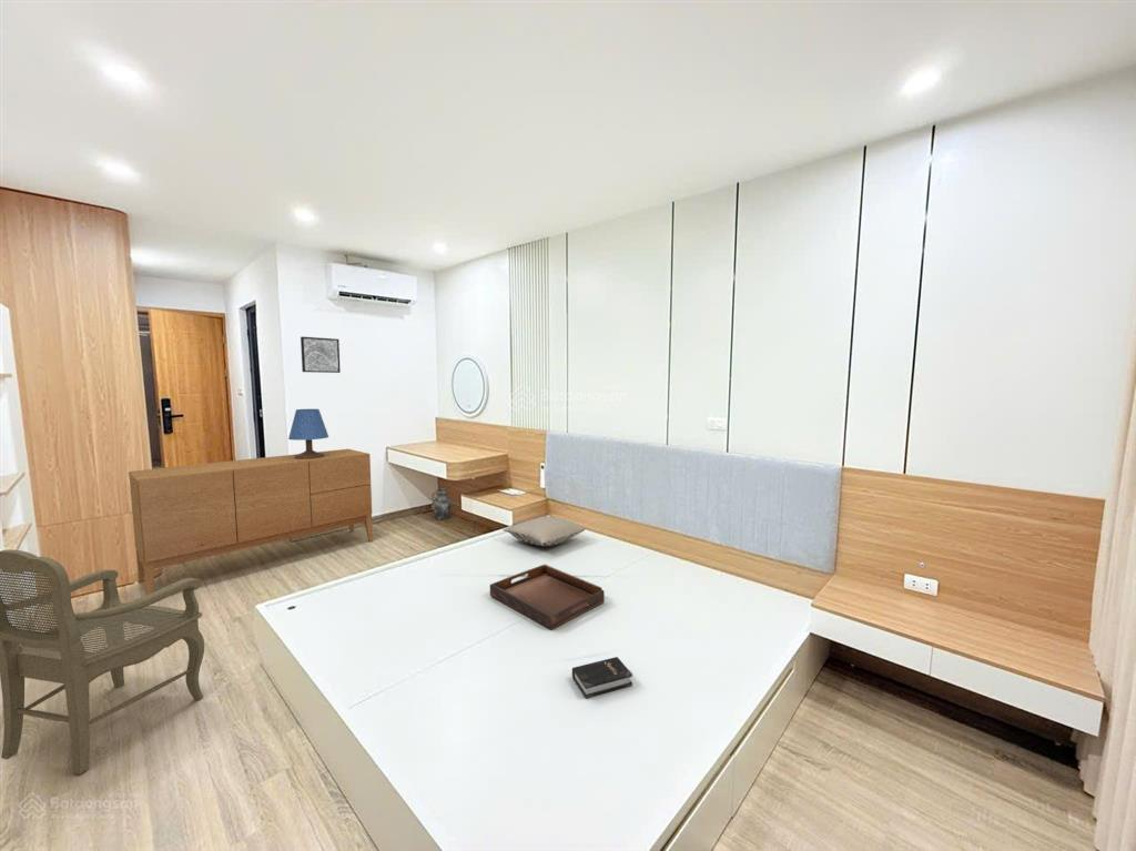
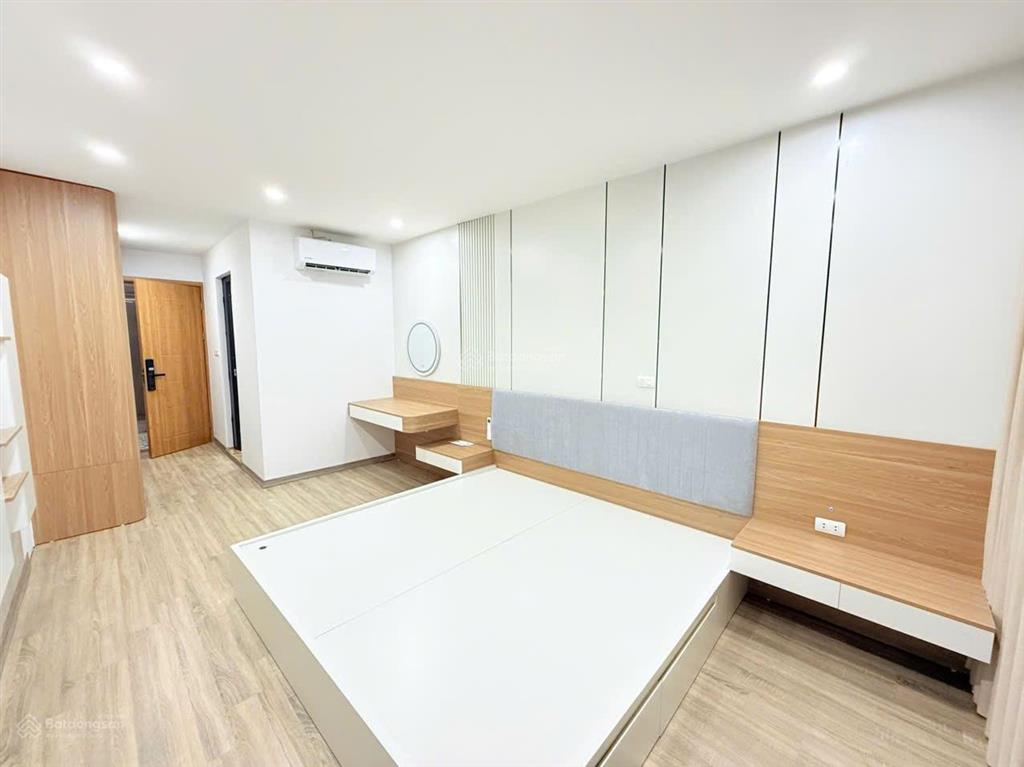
- wall art [300,335,342,374]
- table lamp [287,408,329,459]
- serving tray [489,564,606,631]
- hardback book [571,656,633,699]
- armchair [0,548,205,776]
- sideboard [128,448,374,596]
- pillow [501,515,587,547]
- ceramic jug [430,488,453,520]
